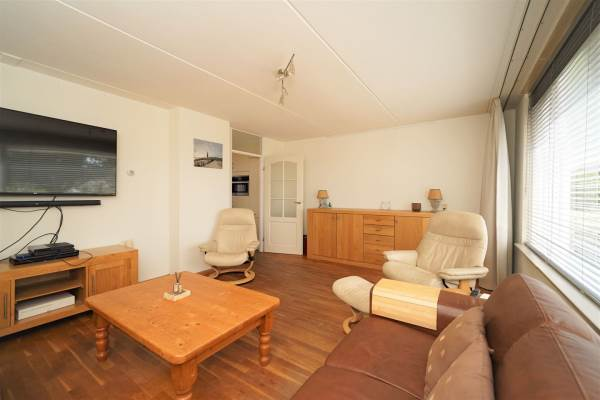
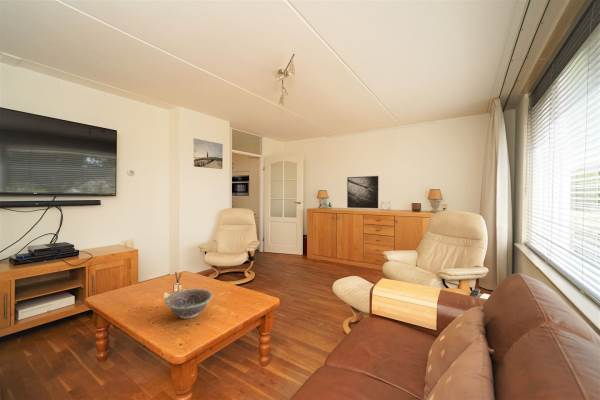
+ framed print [346,175,379,209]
+ decorative bowl [163,288,214,320]
